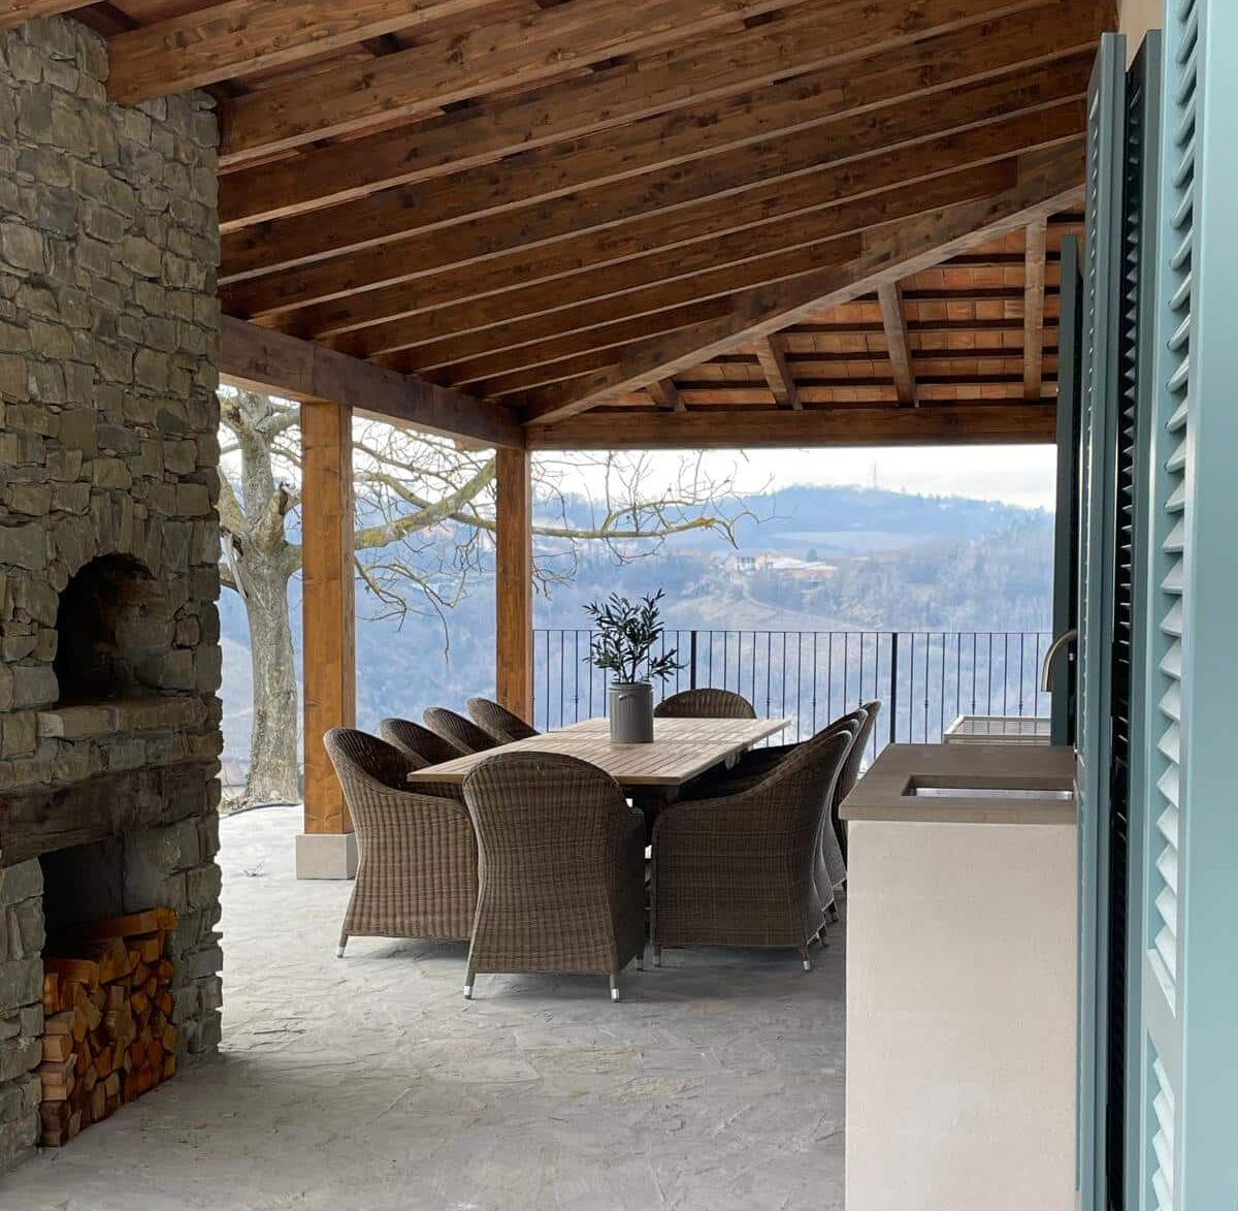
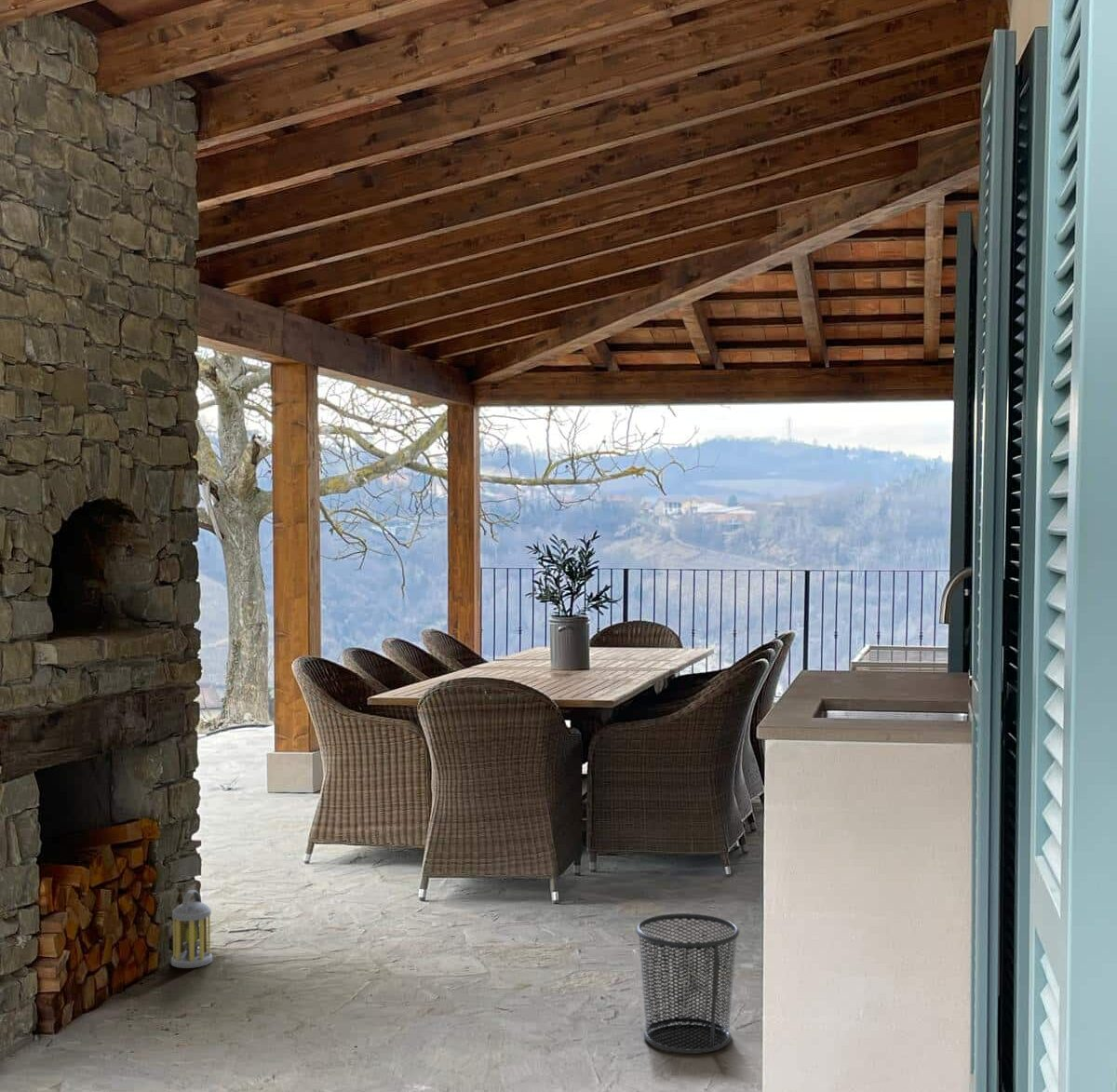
+ waste bin [635,912,740,1055]
+ lantern [170,889,213,969]
